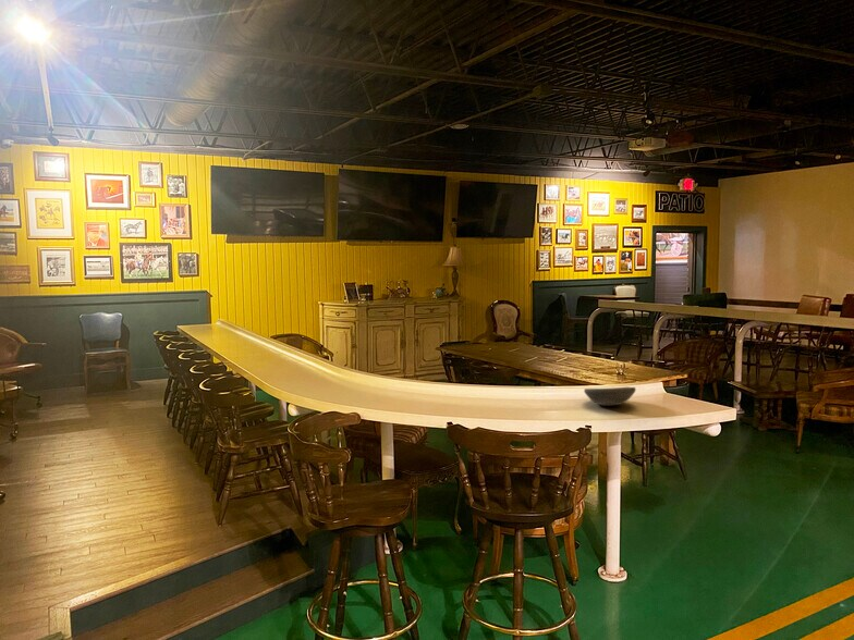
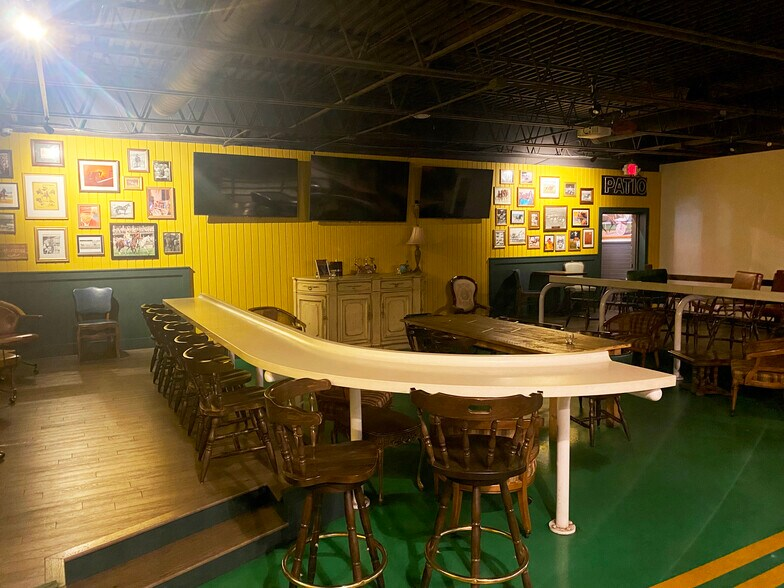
- bowl [583,386,637,406]
